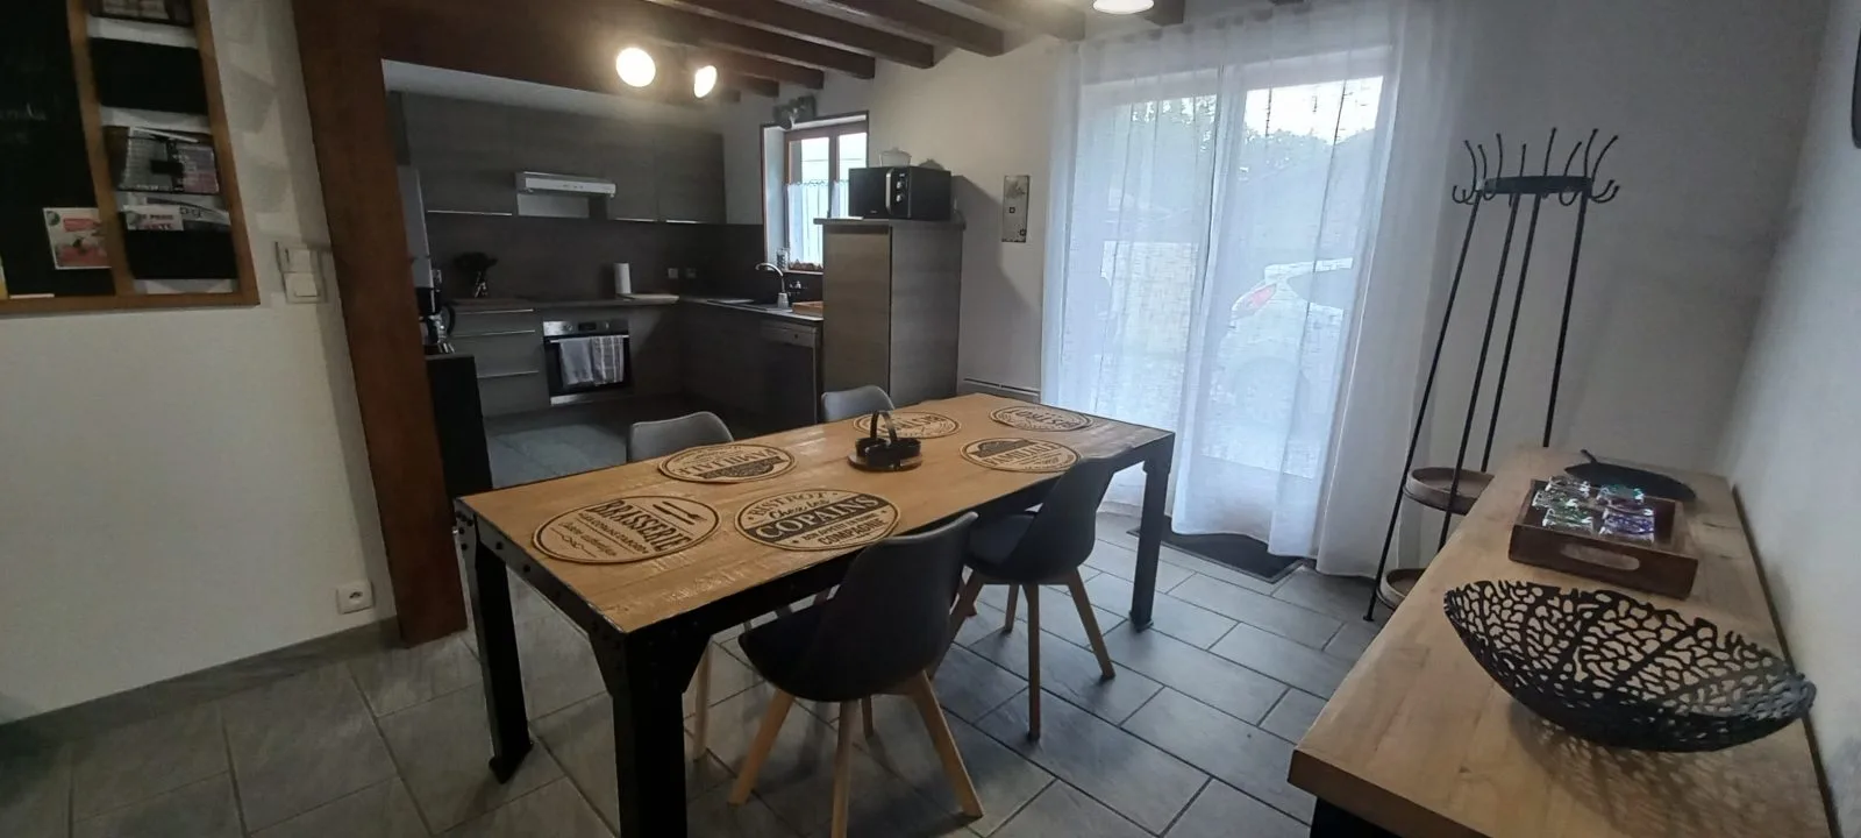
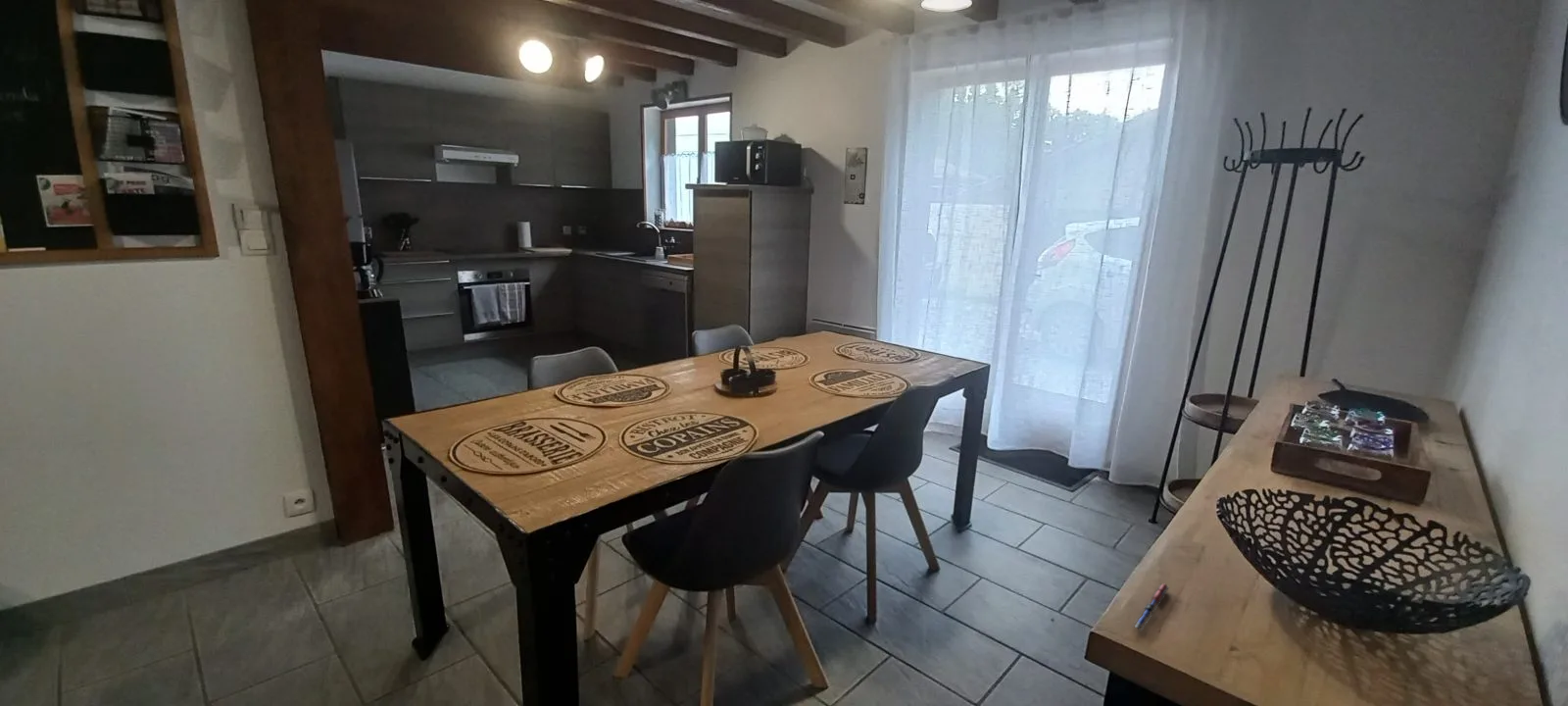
+ pen [1131,582,1170,632]
